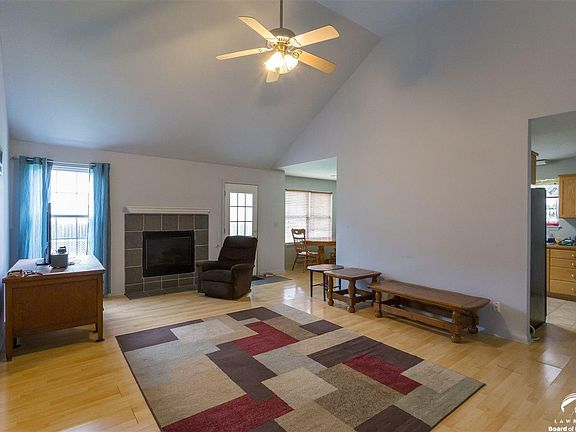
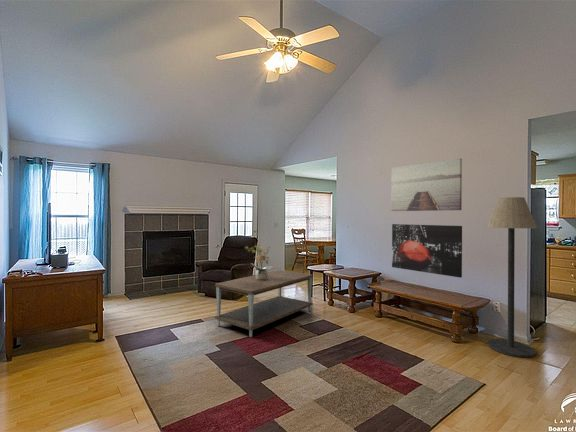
+ potted plant [245,242,272,280]
+ floor lamp [487,196,538,359]
+ wall art [390,158,463,212]
+ coffee table [214,269,314,338]
+ wall art [391,223,463,278]
